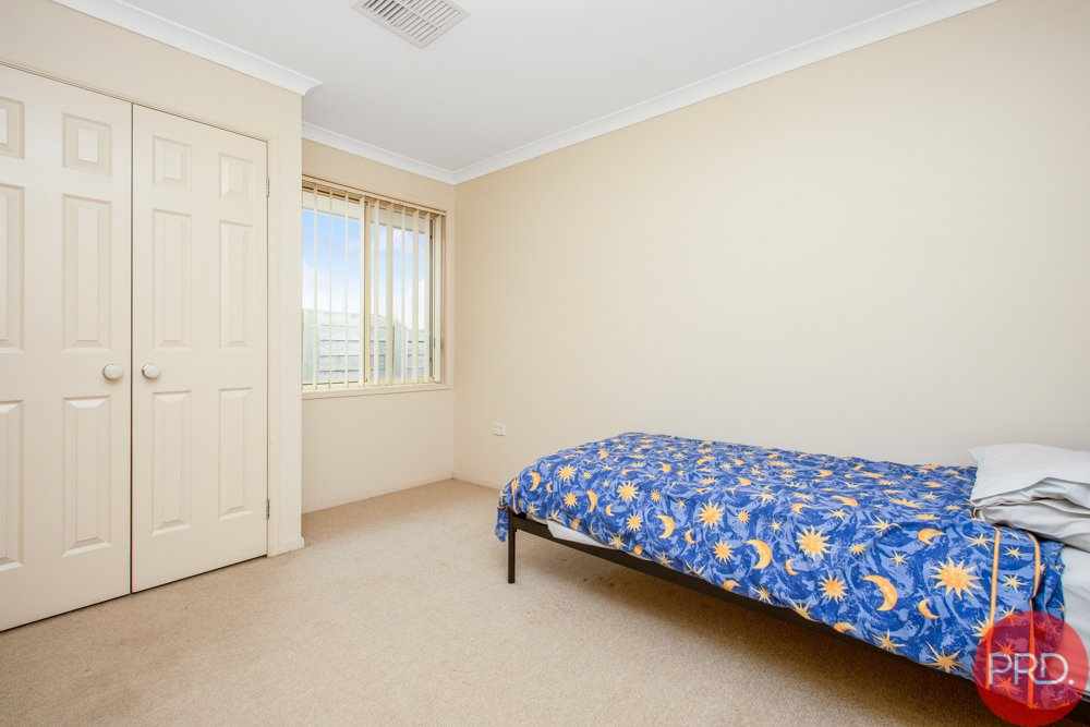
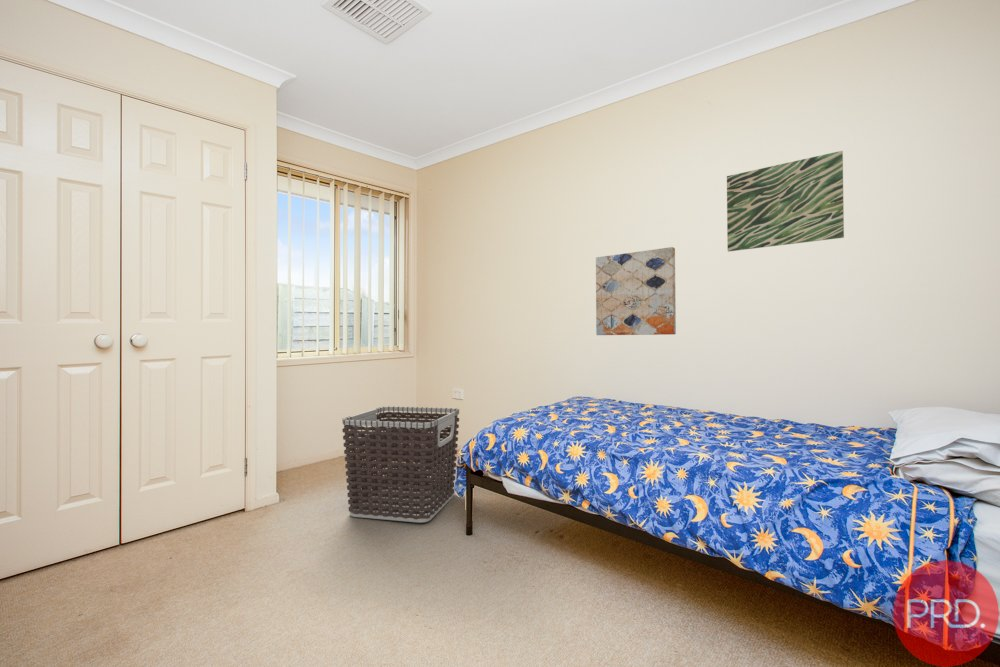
+ clothes hamper [341,405,460,523]
+ wall art [726,150,845,253]
+ wall art [595,246,677,336]
